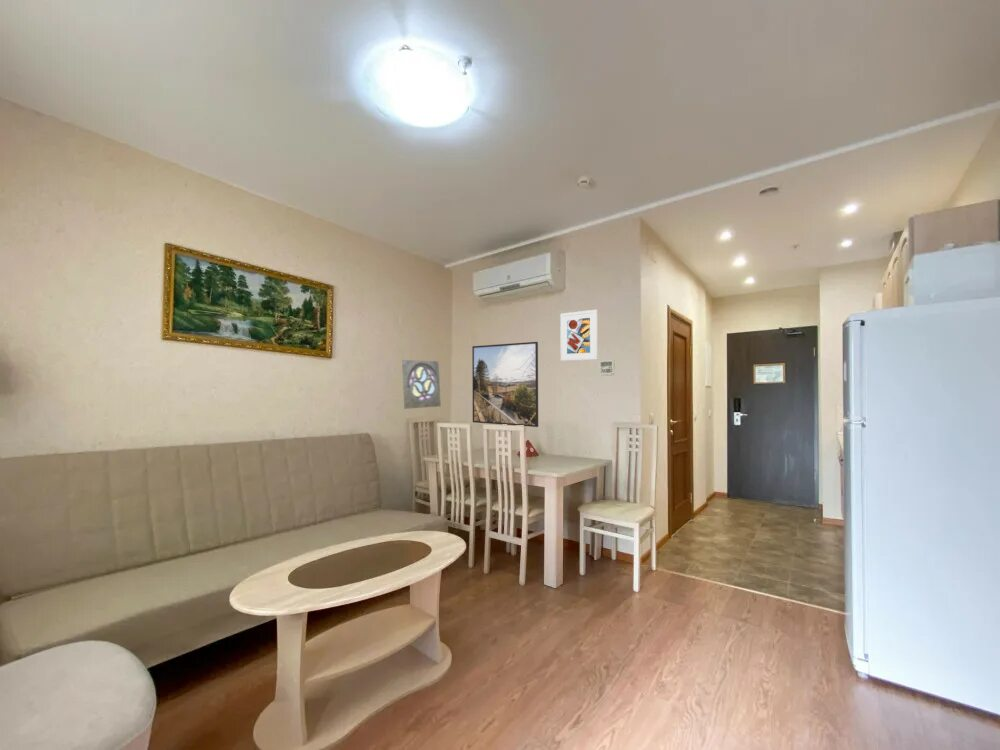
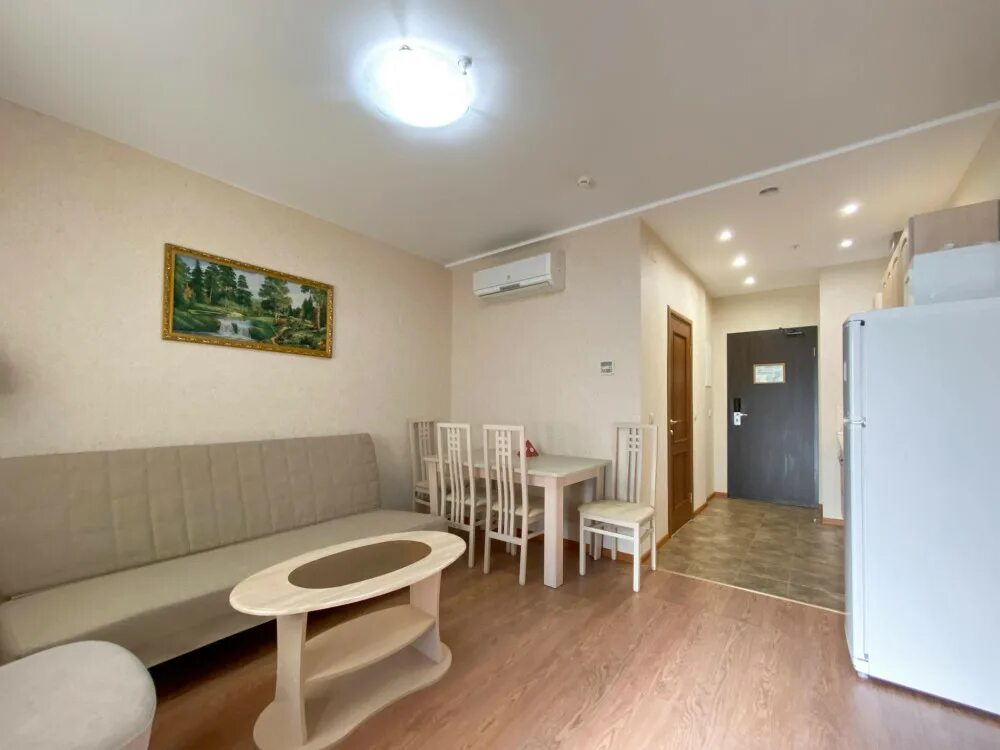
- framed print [559,309,599,362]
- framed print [471,341,539,428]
- wall ornament [401,359,442,410]
